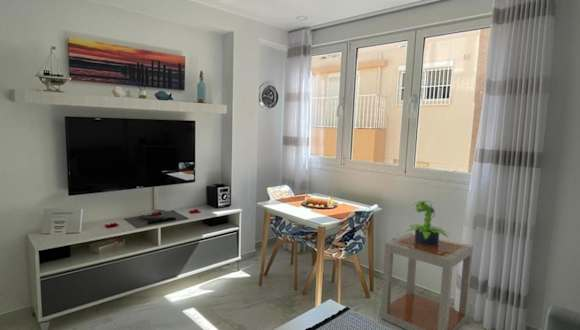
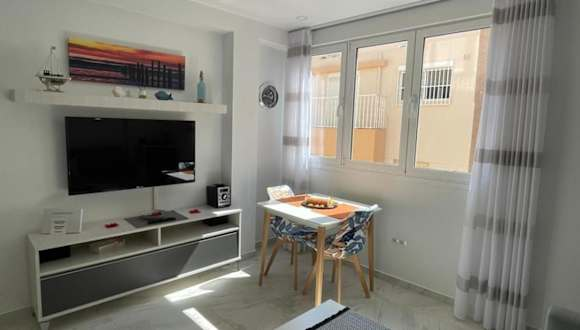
- side table [380,231,474,330]
- potted plant [404,199,449,246]
